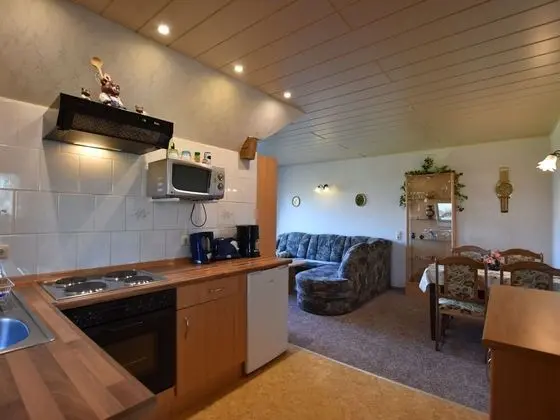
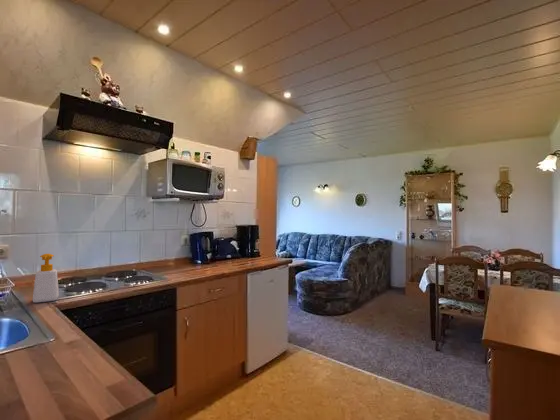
+ soap bottle [31,253,60,304]
